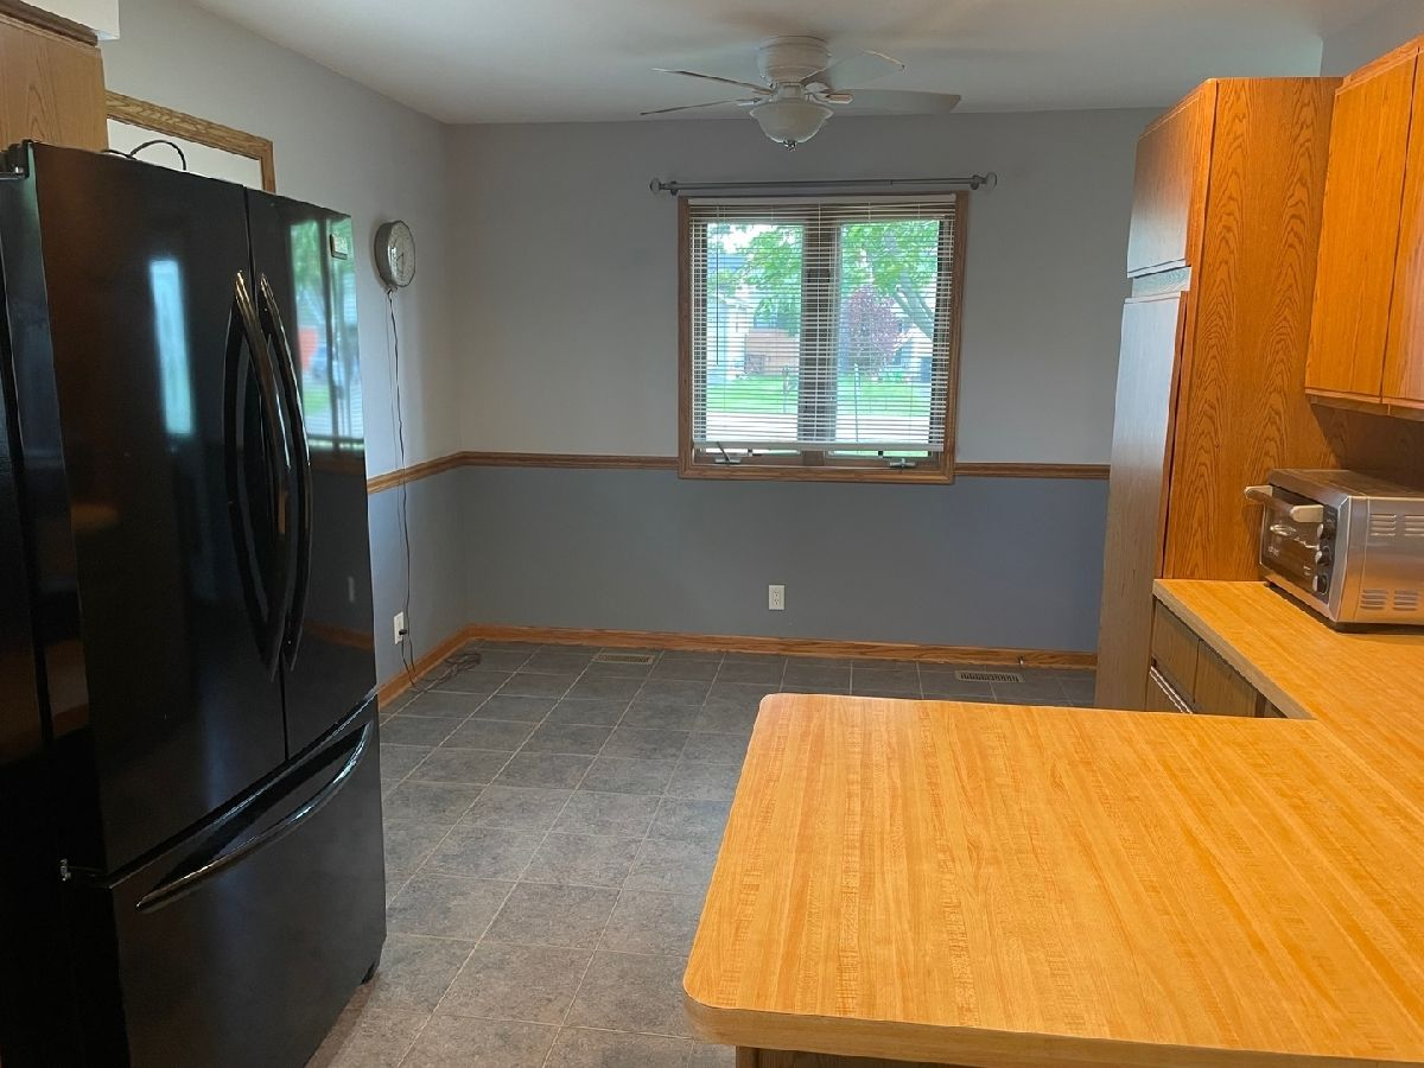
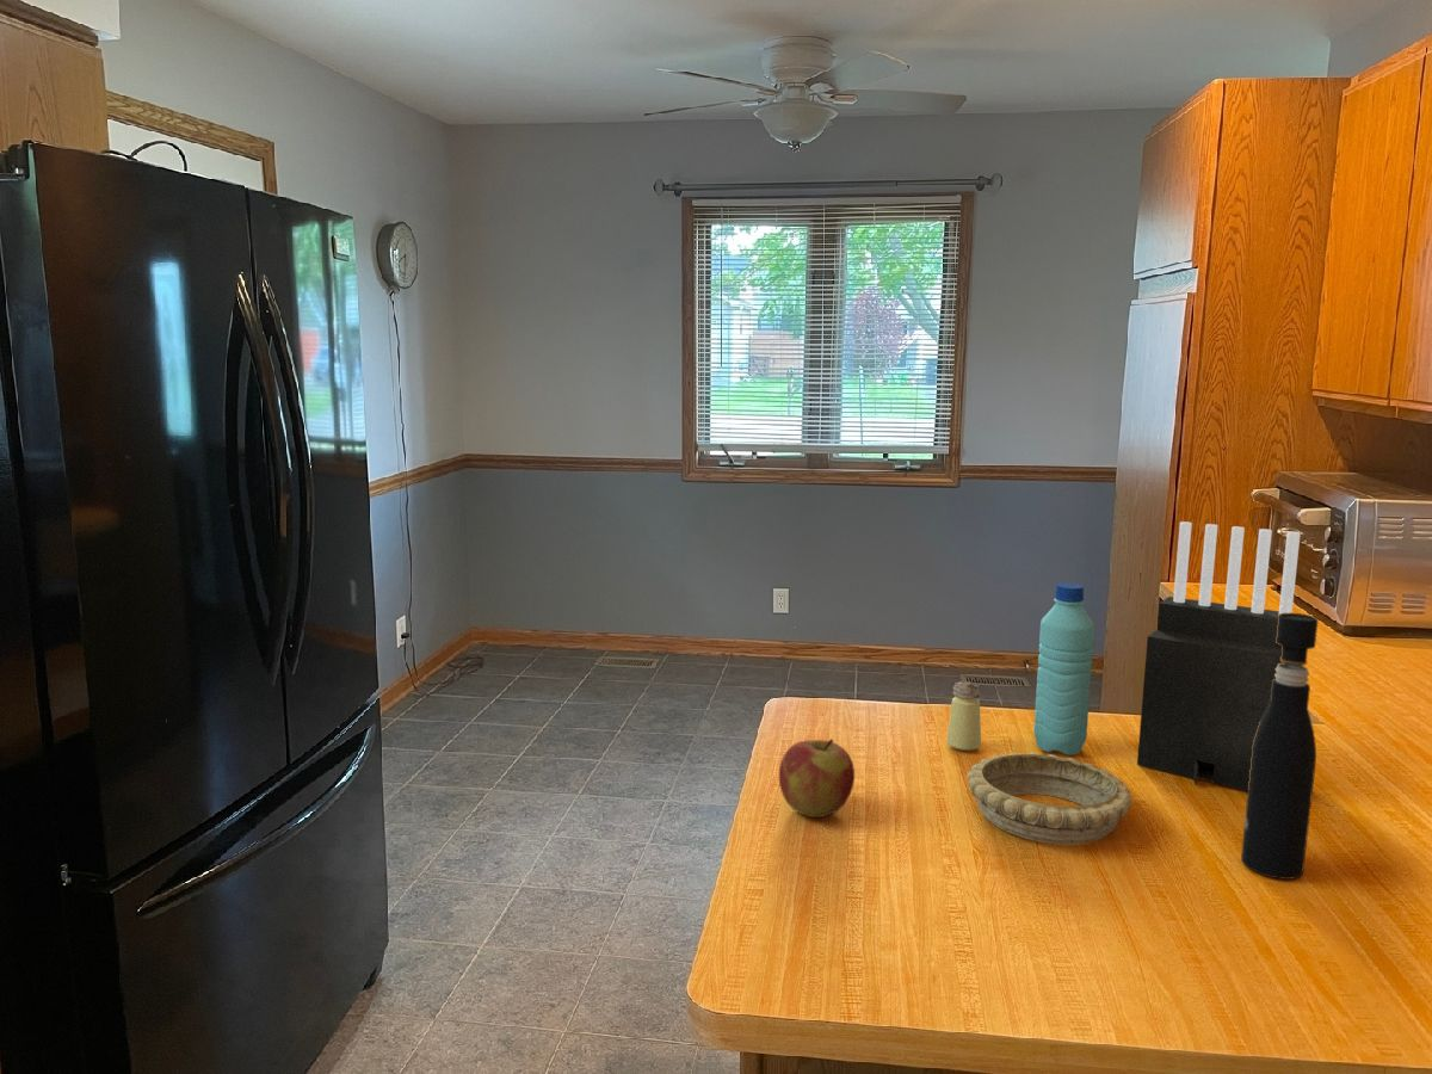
+ knife block [1136,520,1301,792]
+ pepper grinder [1240,612,1319,881]
+ saltshaker [945,680,982,752]
+ decorative bowl [965,752,1134,845]
+ water bottle [1032,582,1095,757]
+ apple [778,737,856,819]
